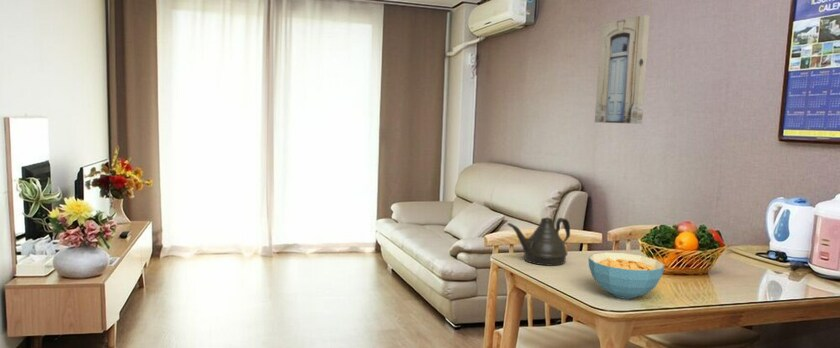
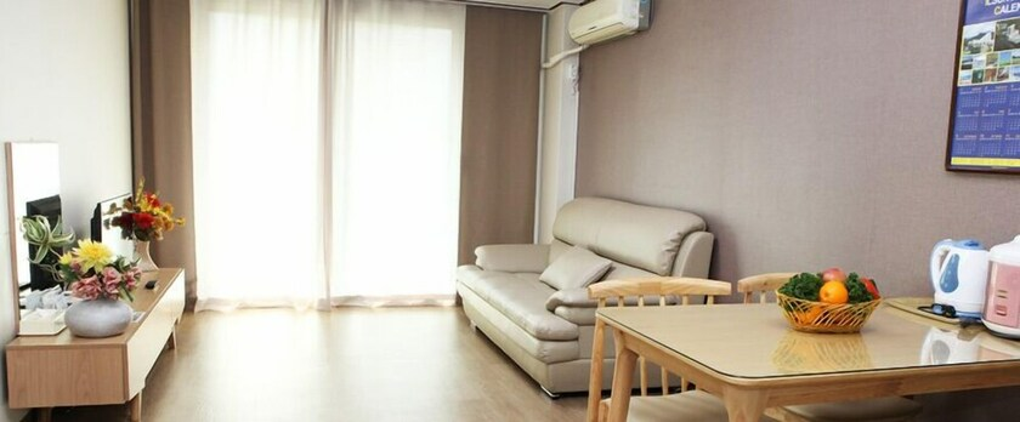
- cereal bowl [587,252,666,300]
- teapot [506,217,571,267]
- wall art [594,14,651,125]
